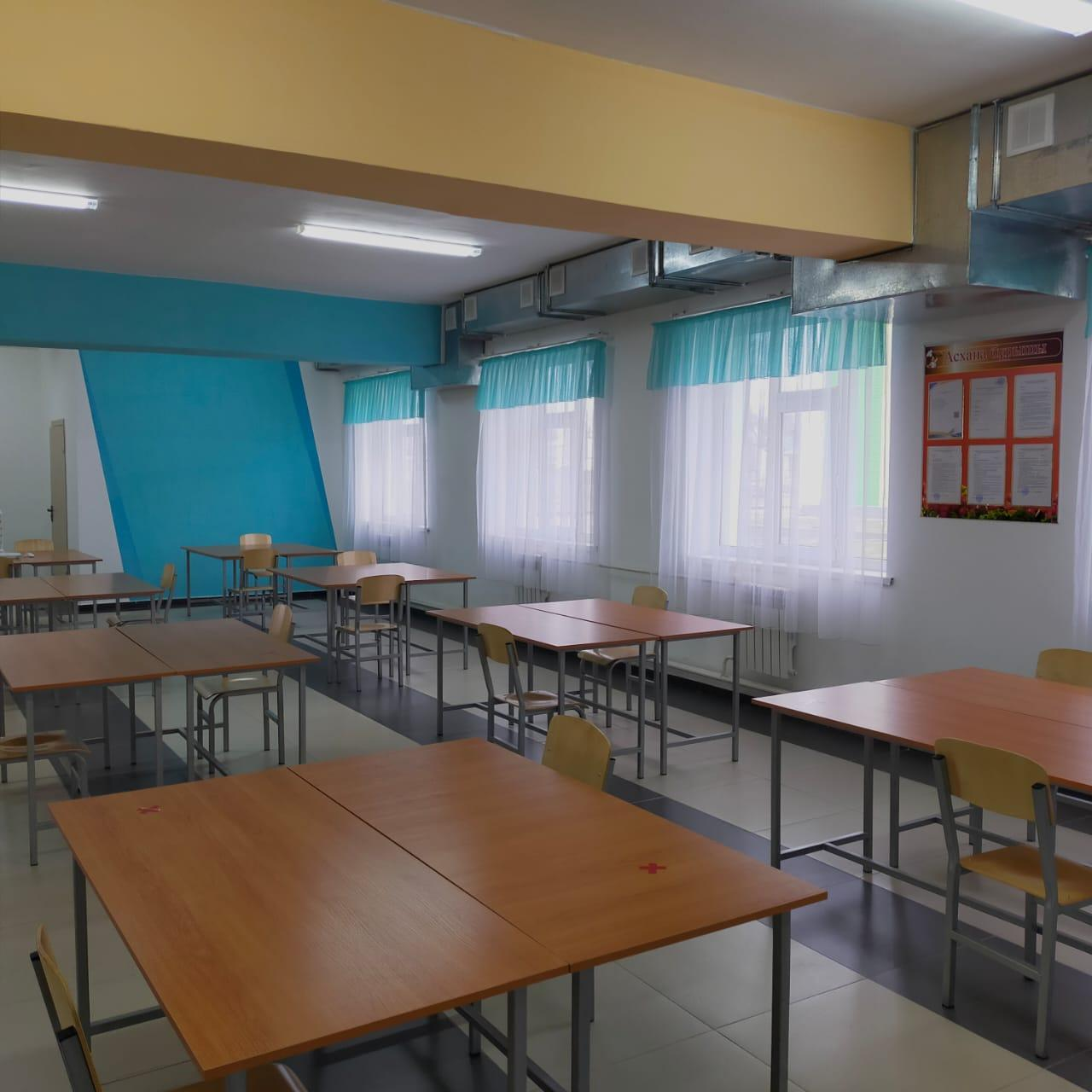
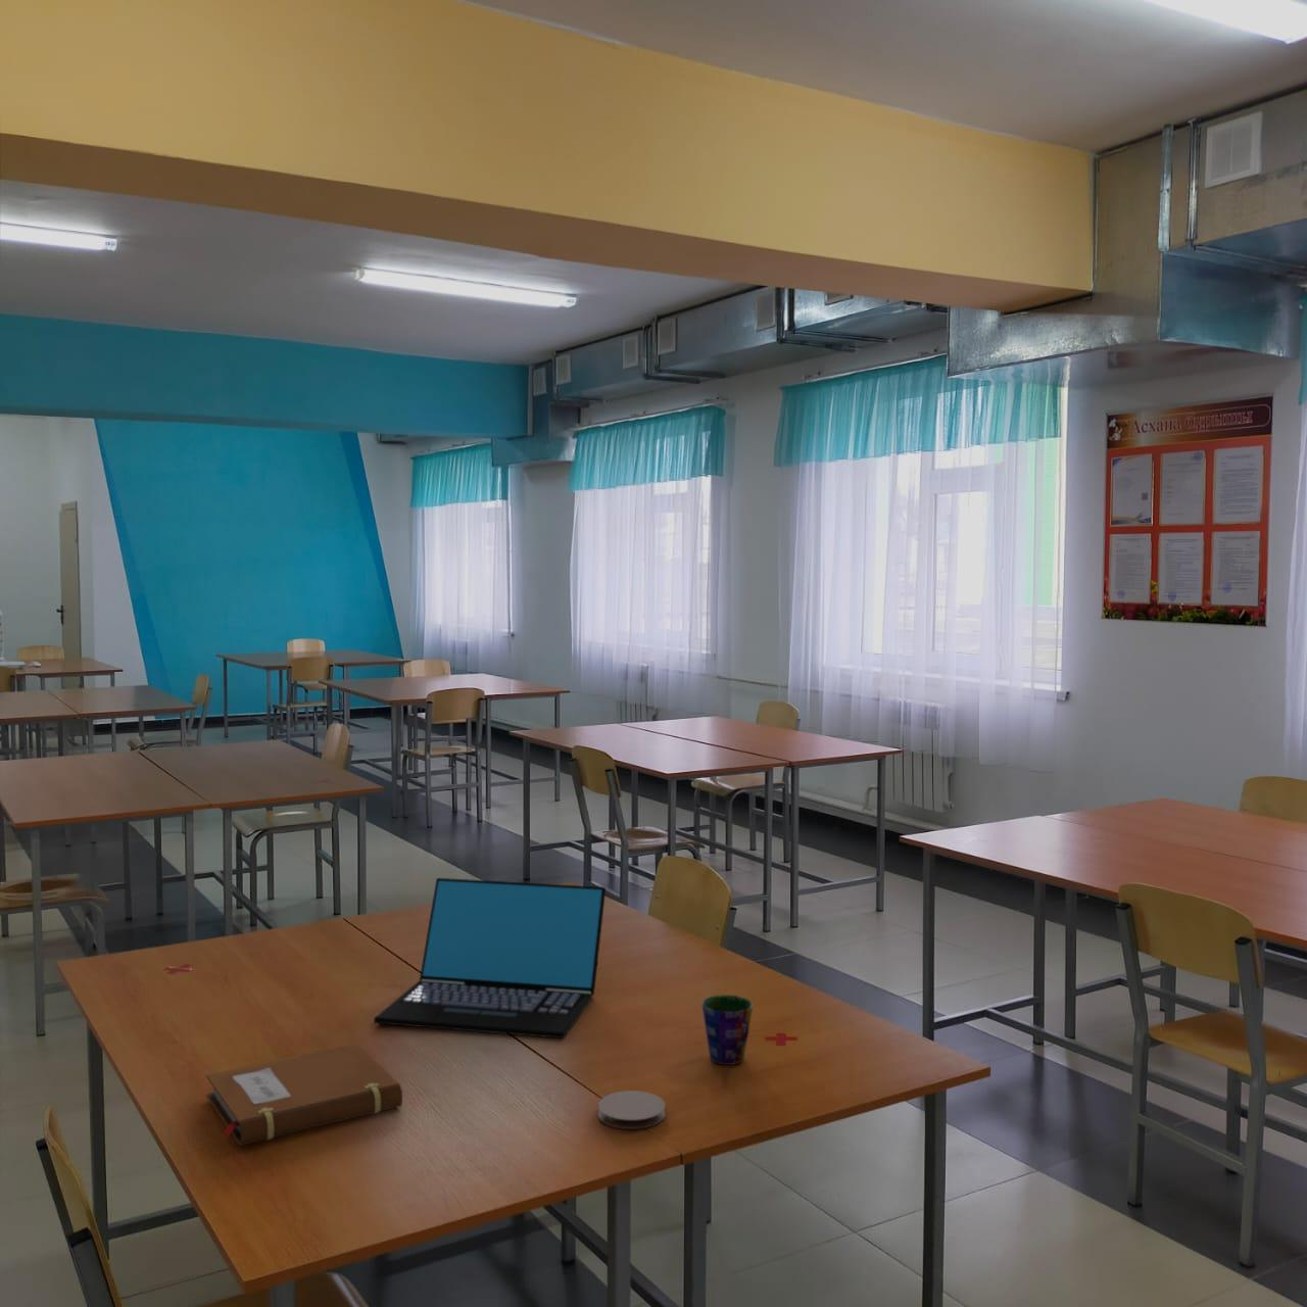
+ laptop [372,877,607,1039]
+ notebook [205,1041,403,1147]
+ coaster [596,1089,667,1130]
+ cup [700,993,754,1066]
